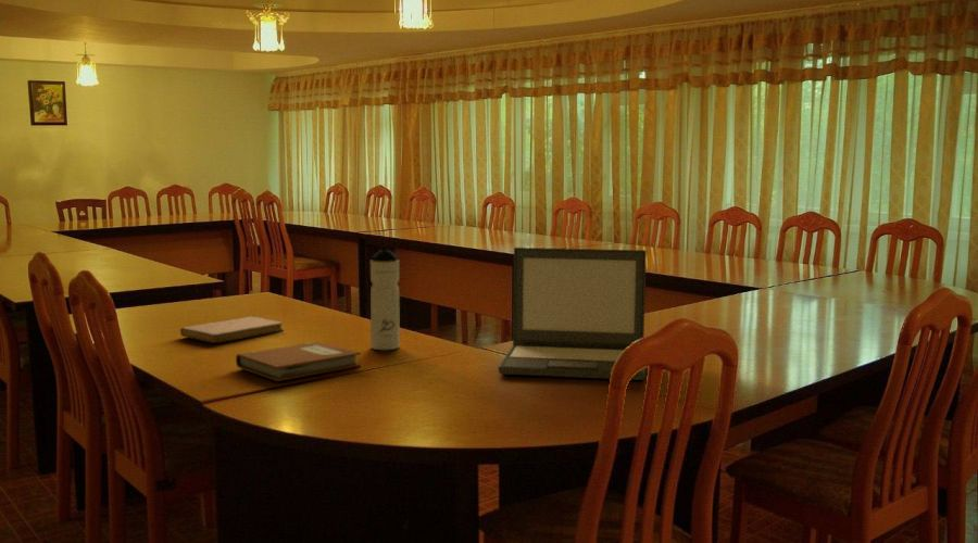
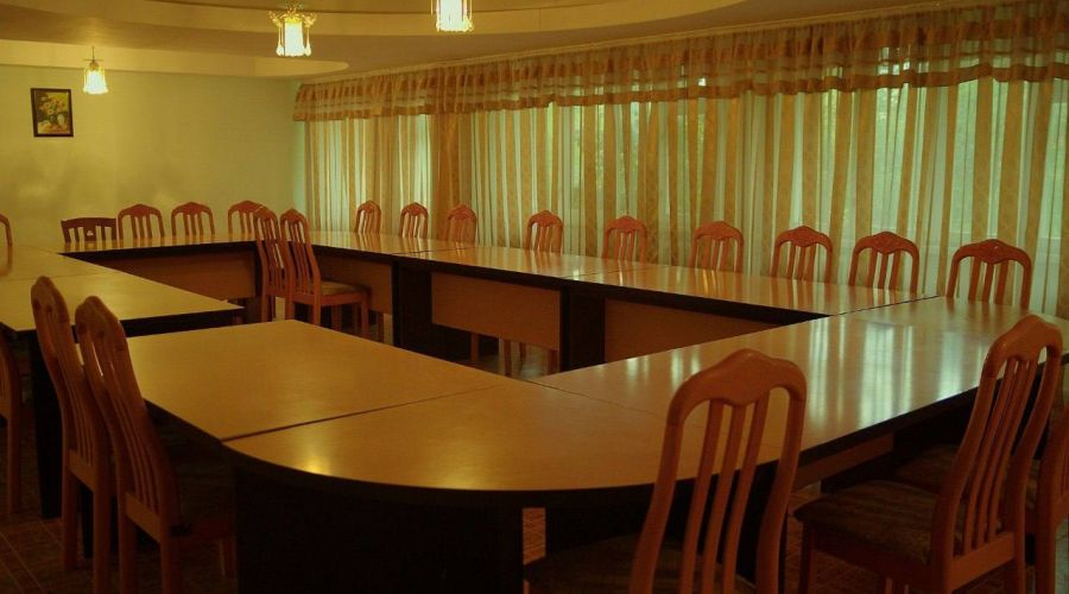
- notebook [235,341,362,382]
- notebook [179,316,285,344]
- water bottle [369,245,401,351]
- laptop [498,247,648,381]
